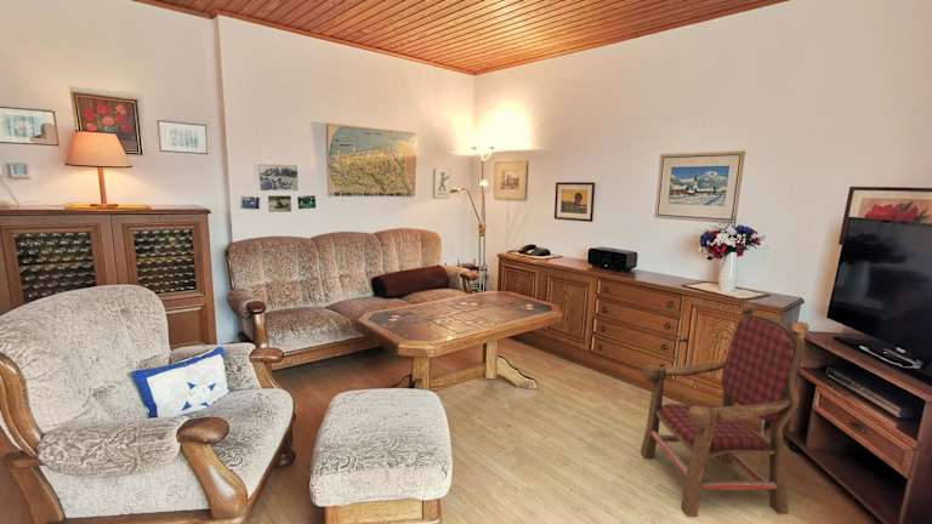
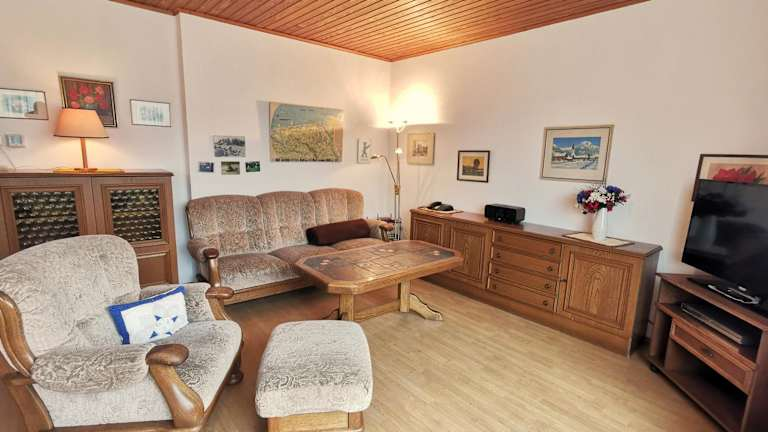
- armchair [640,302,811,518]
